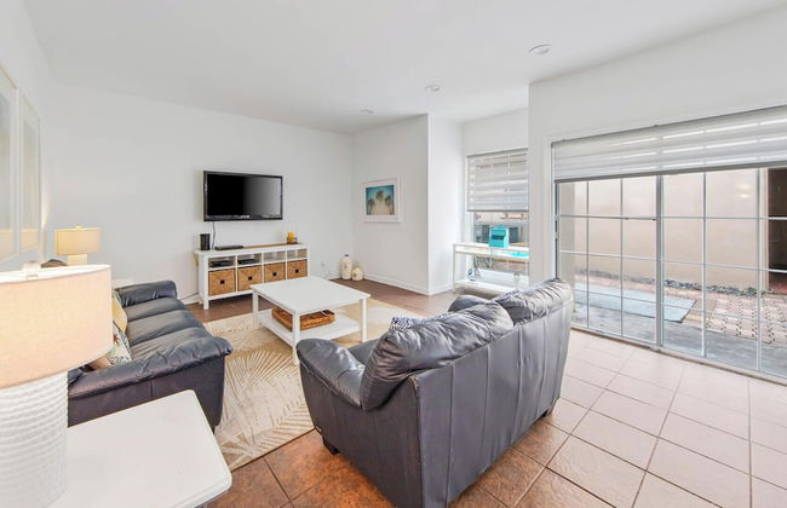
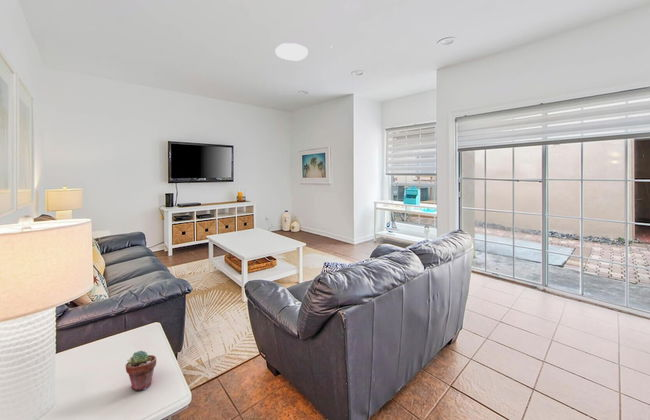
+ ceiling light [275,42,333,61]
+ potted succulent [125,349,157,391]
